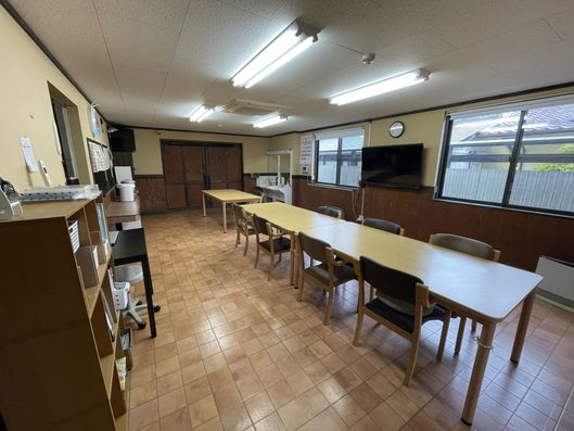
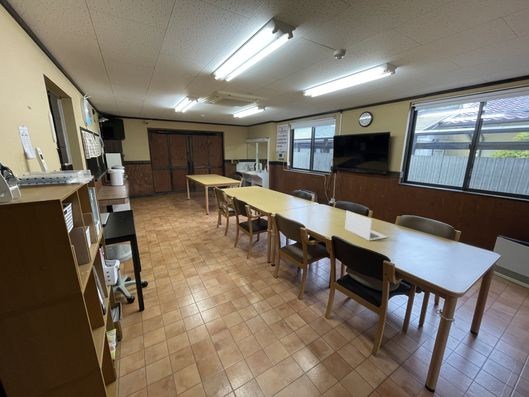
+ laptop [344,210,388,241]
